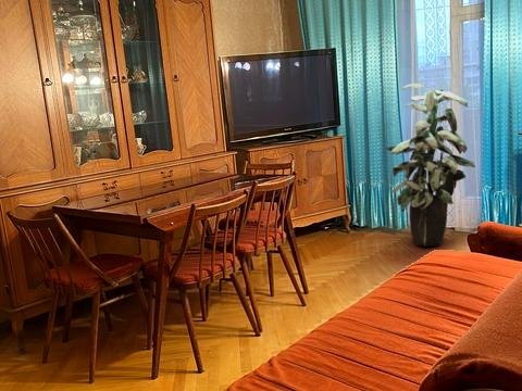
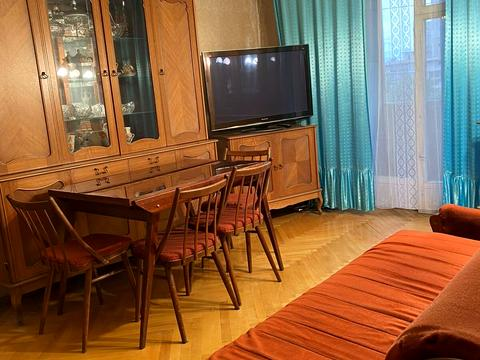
- indoor plant [384,83,476,248]
